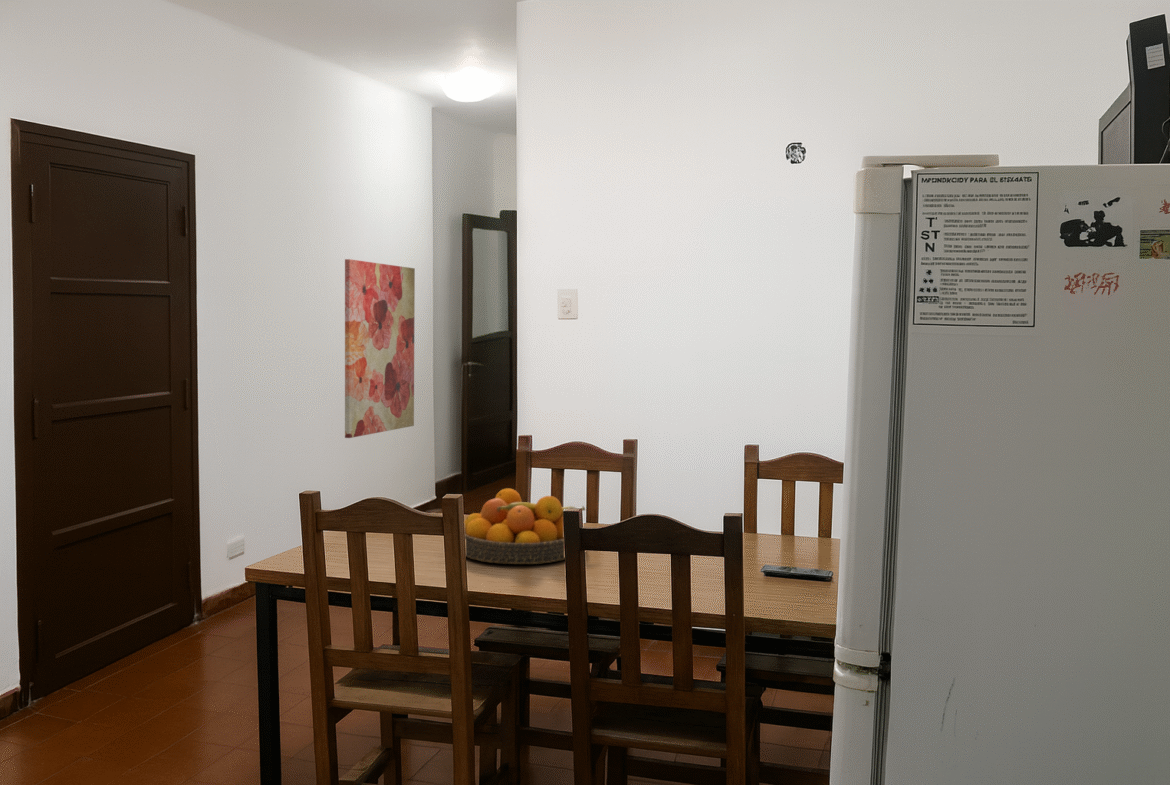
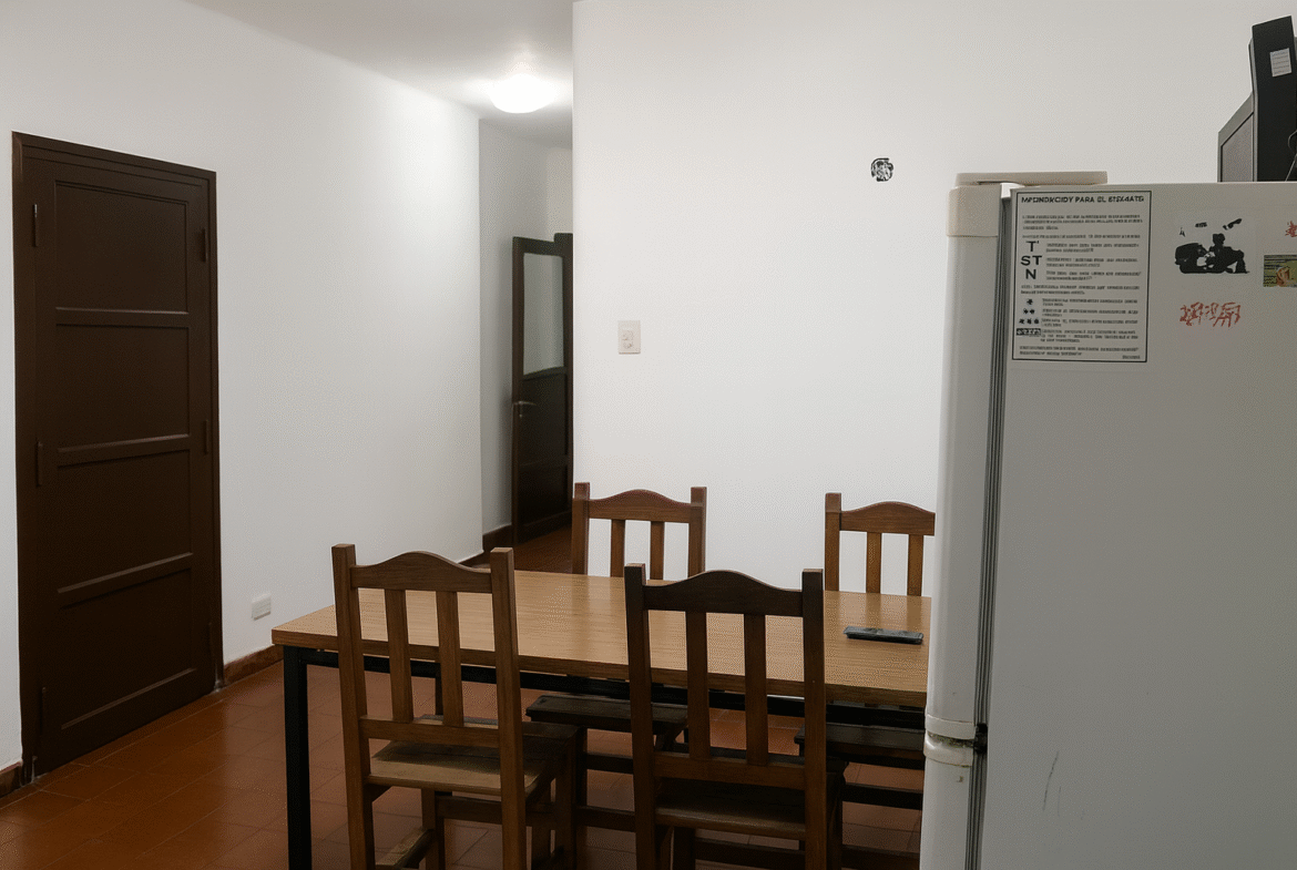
- wall art [344,258,416,439]
- fruit bowl [463,487,587,565]
